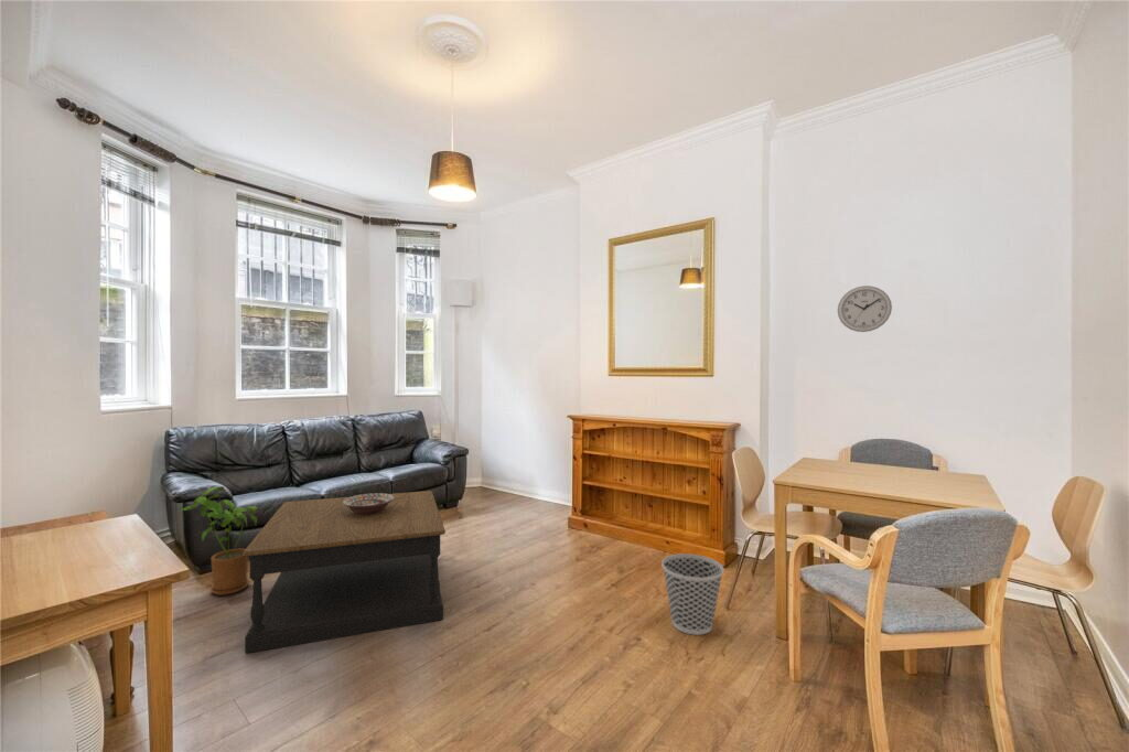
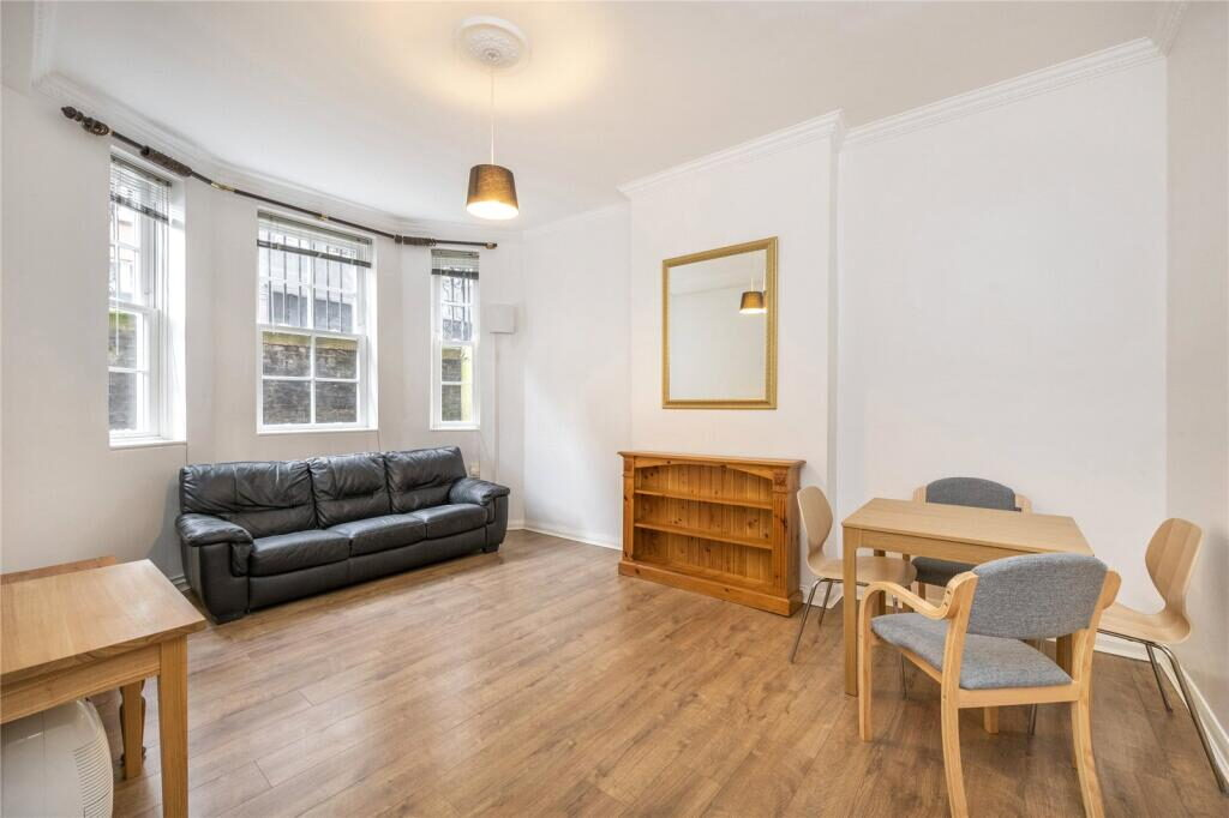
- wastebasket [660,552,724,636]
- decorative bowl [343,492,394,514]
- house plant [181,486,258,597]
- coffee table [243,490,447,654]
- wall clock [837,284,893,333]
